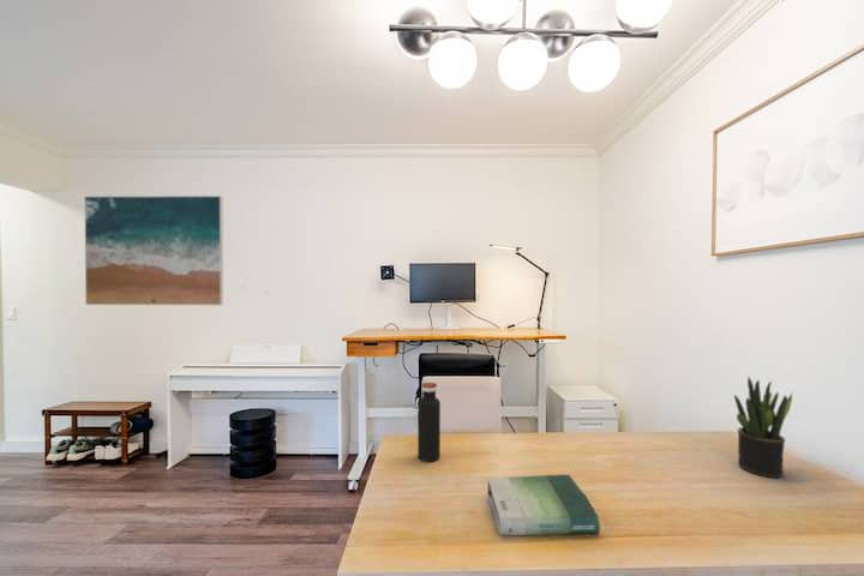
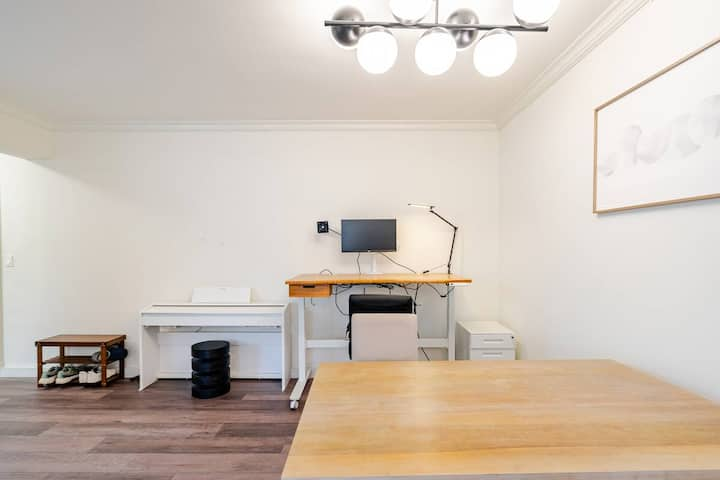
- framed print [83,194,224,306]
- potted plant [733,376,793,479]
- book [486,473,601,536]
- water bottle [416,382,442,463]
